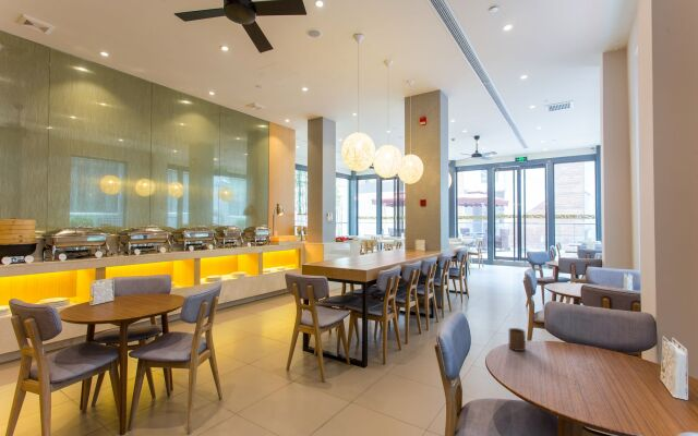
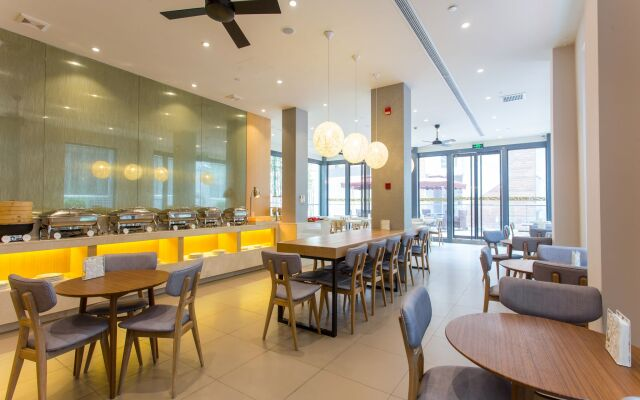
- cup [507,327,527,352]
